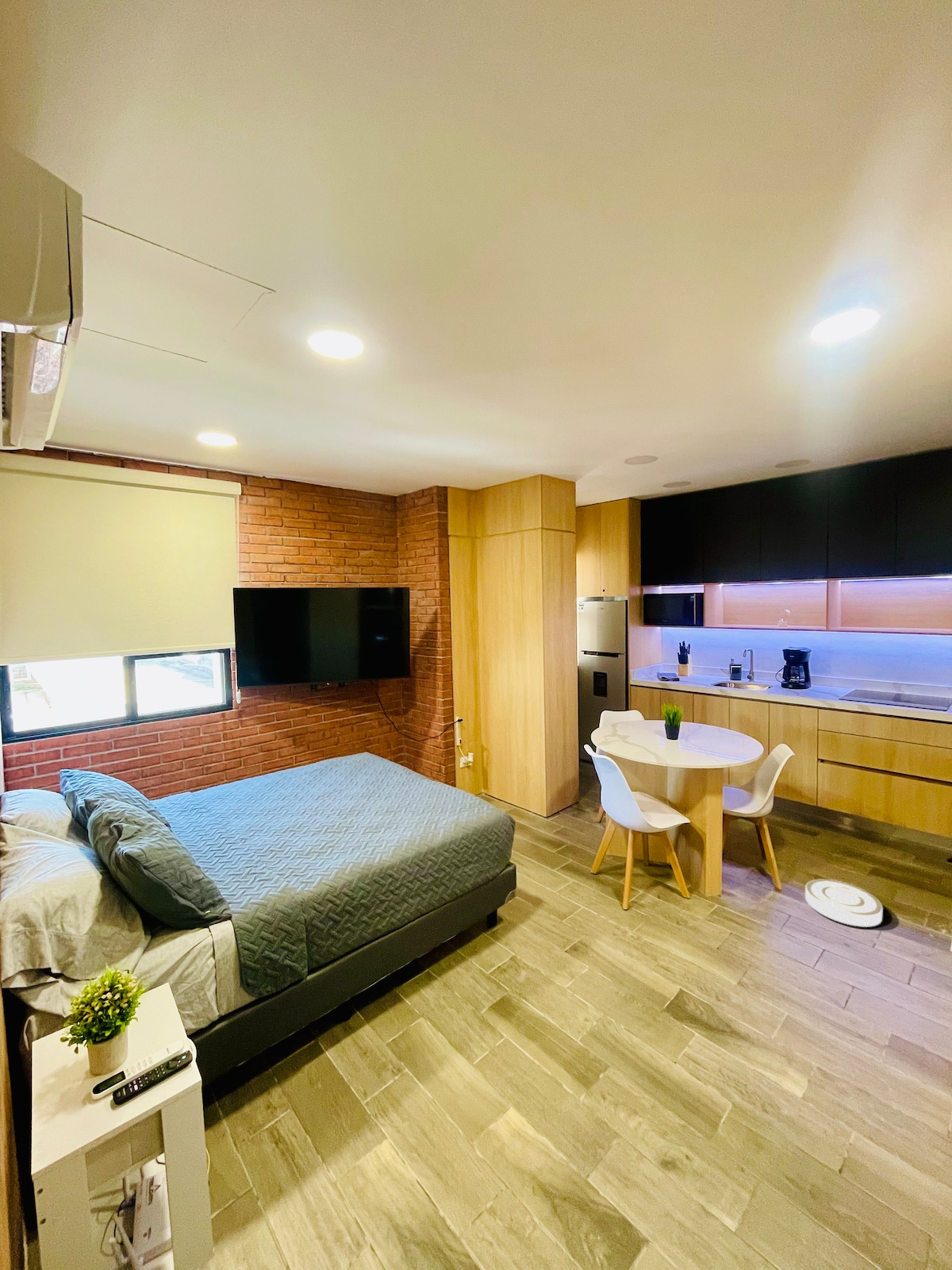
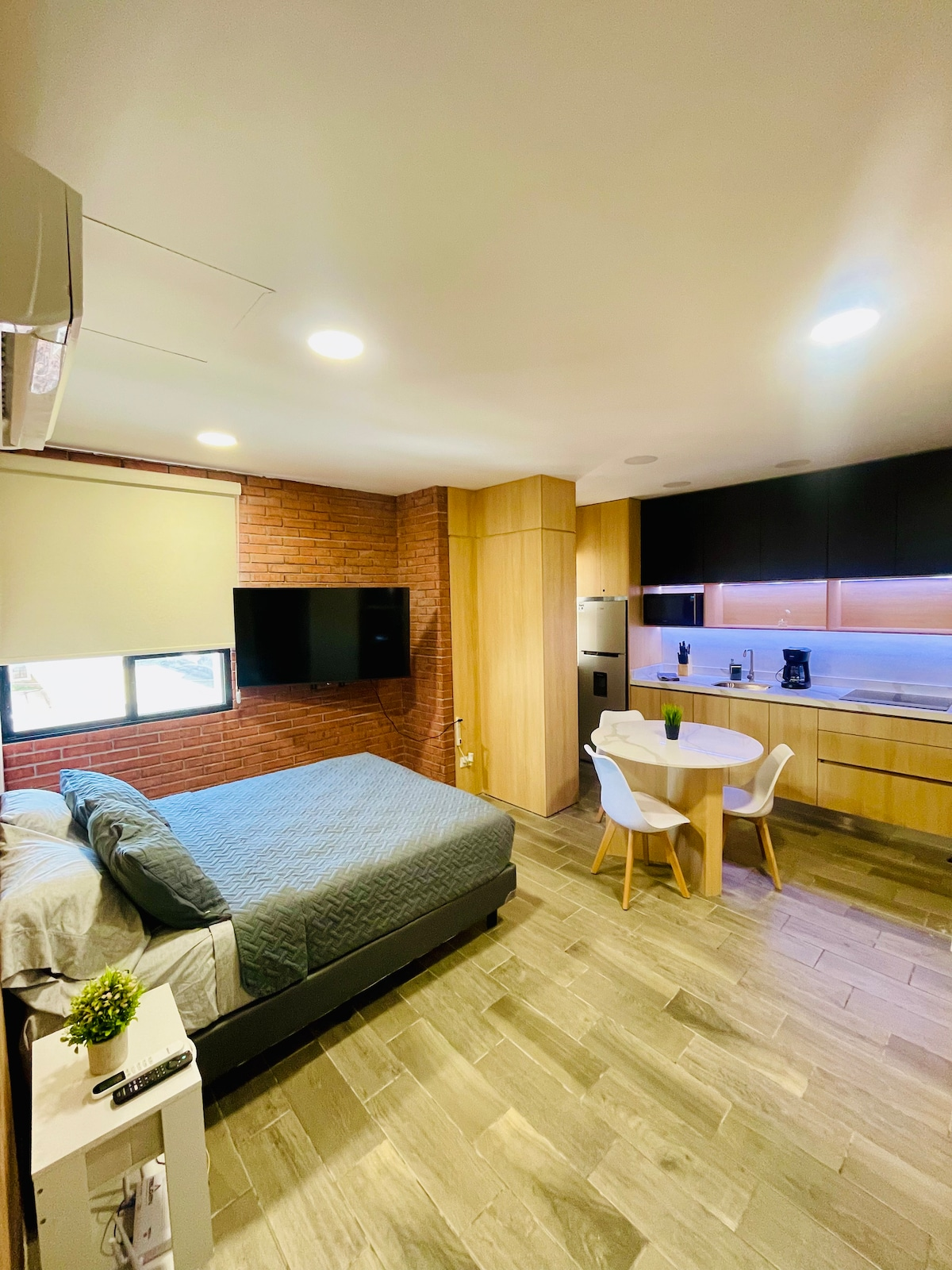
- robot vacuum [804,879,884,928]
